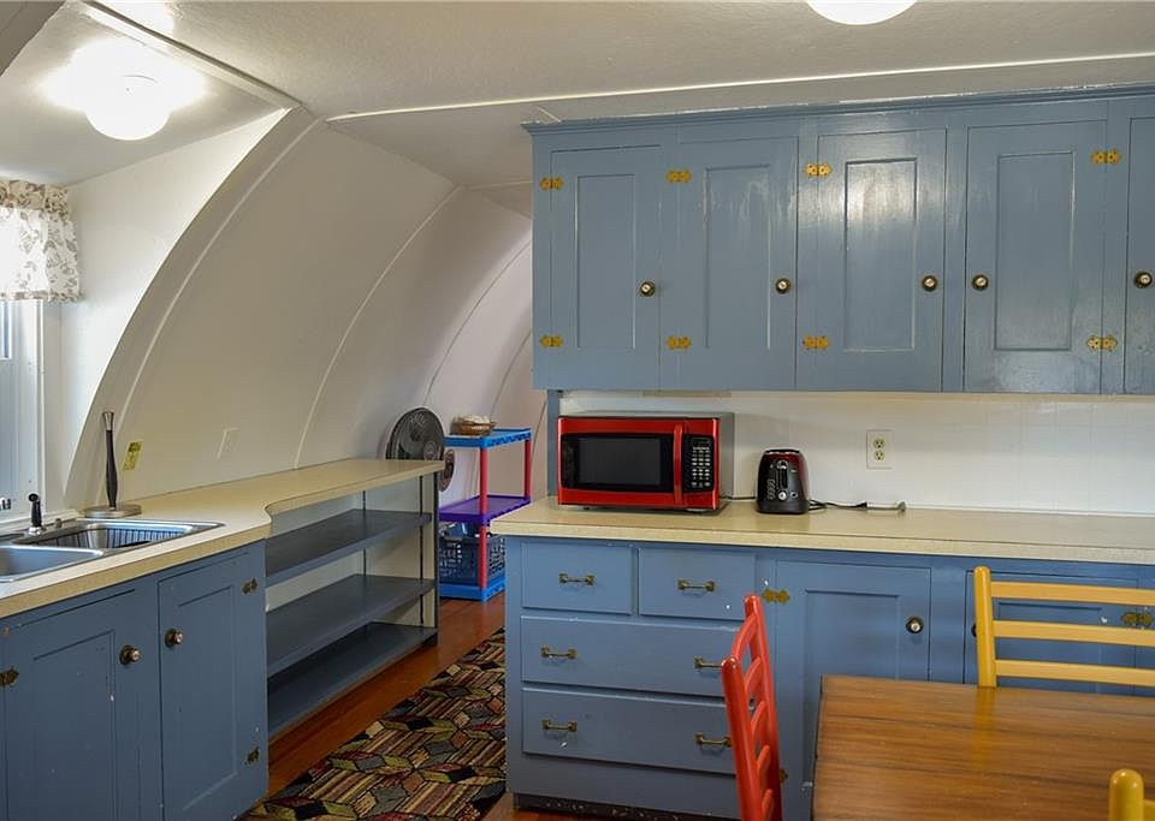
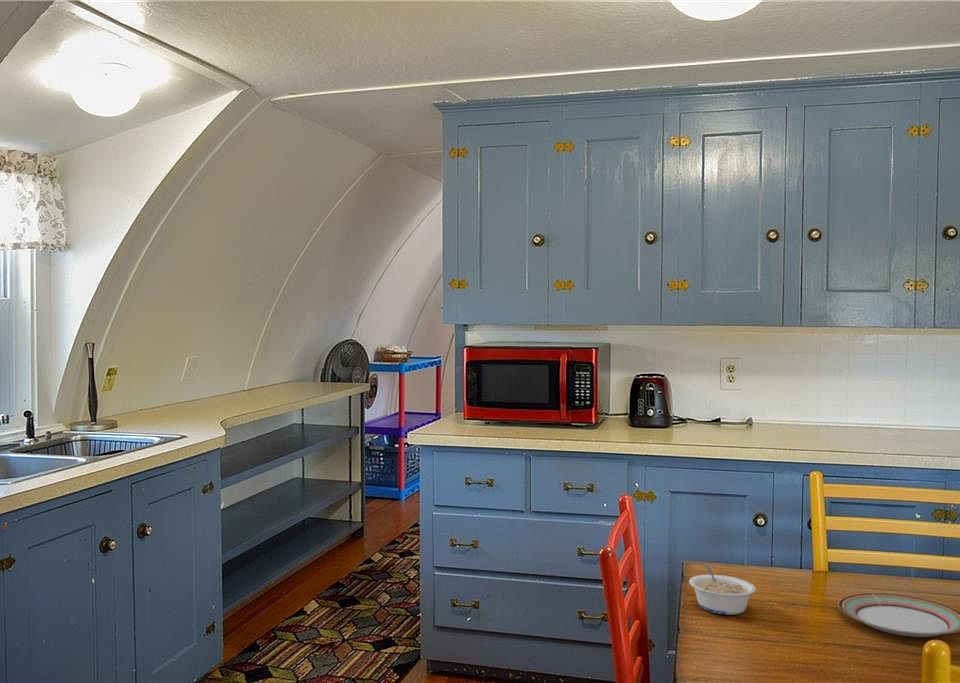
+ plate [837,592,960,638]
+ legume [688,565,757,616]
